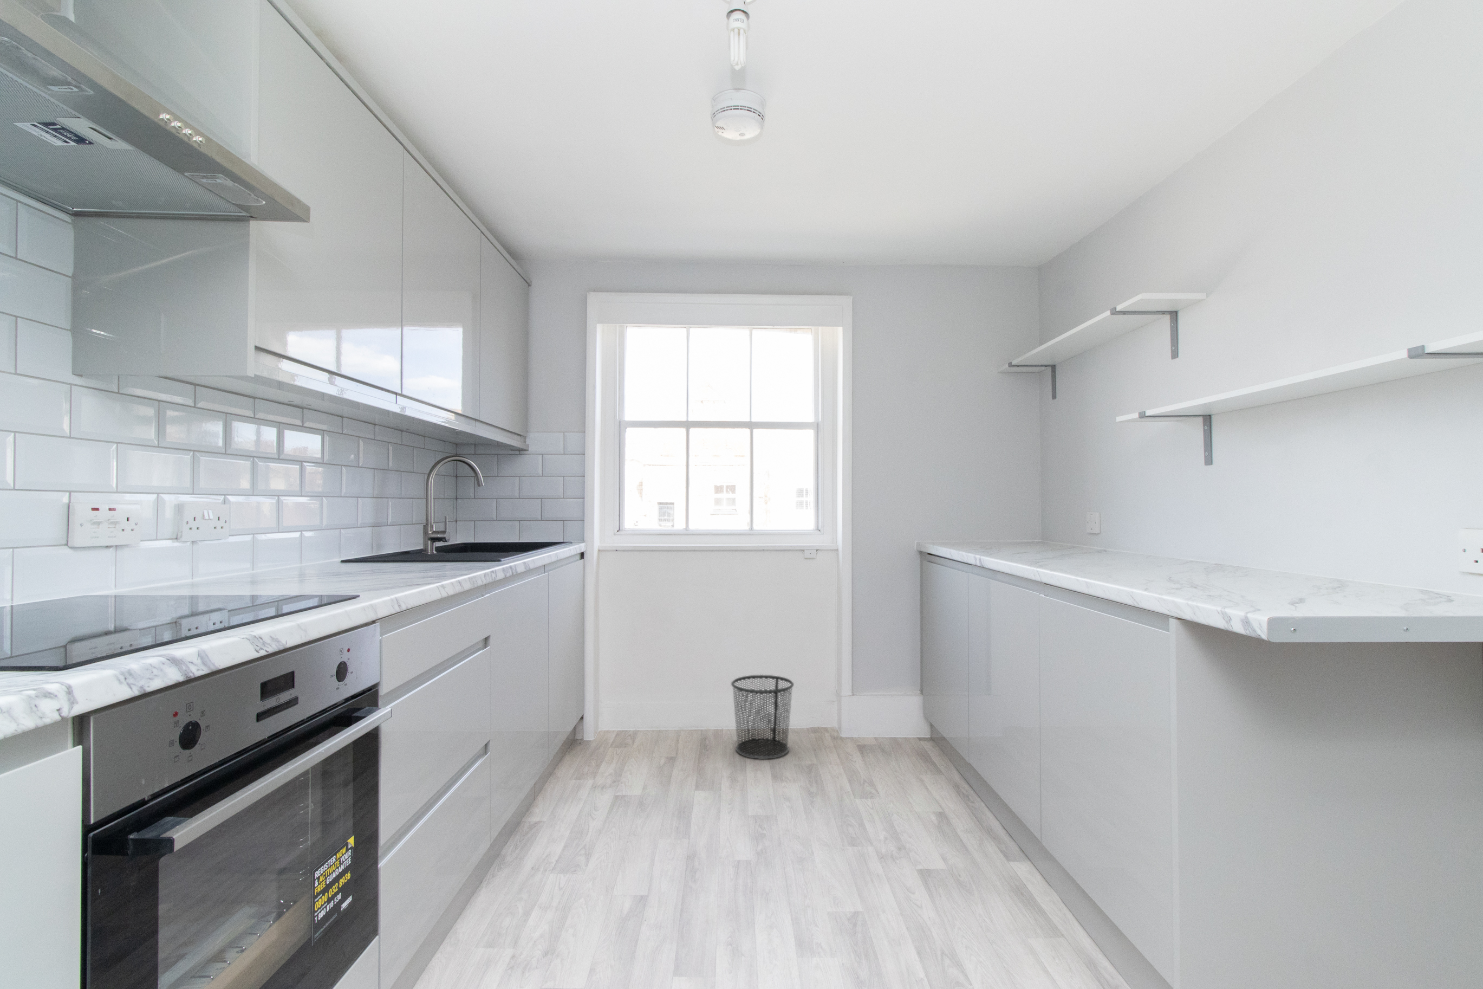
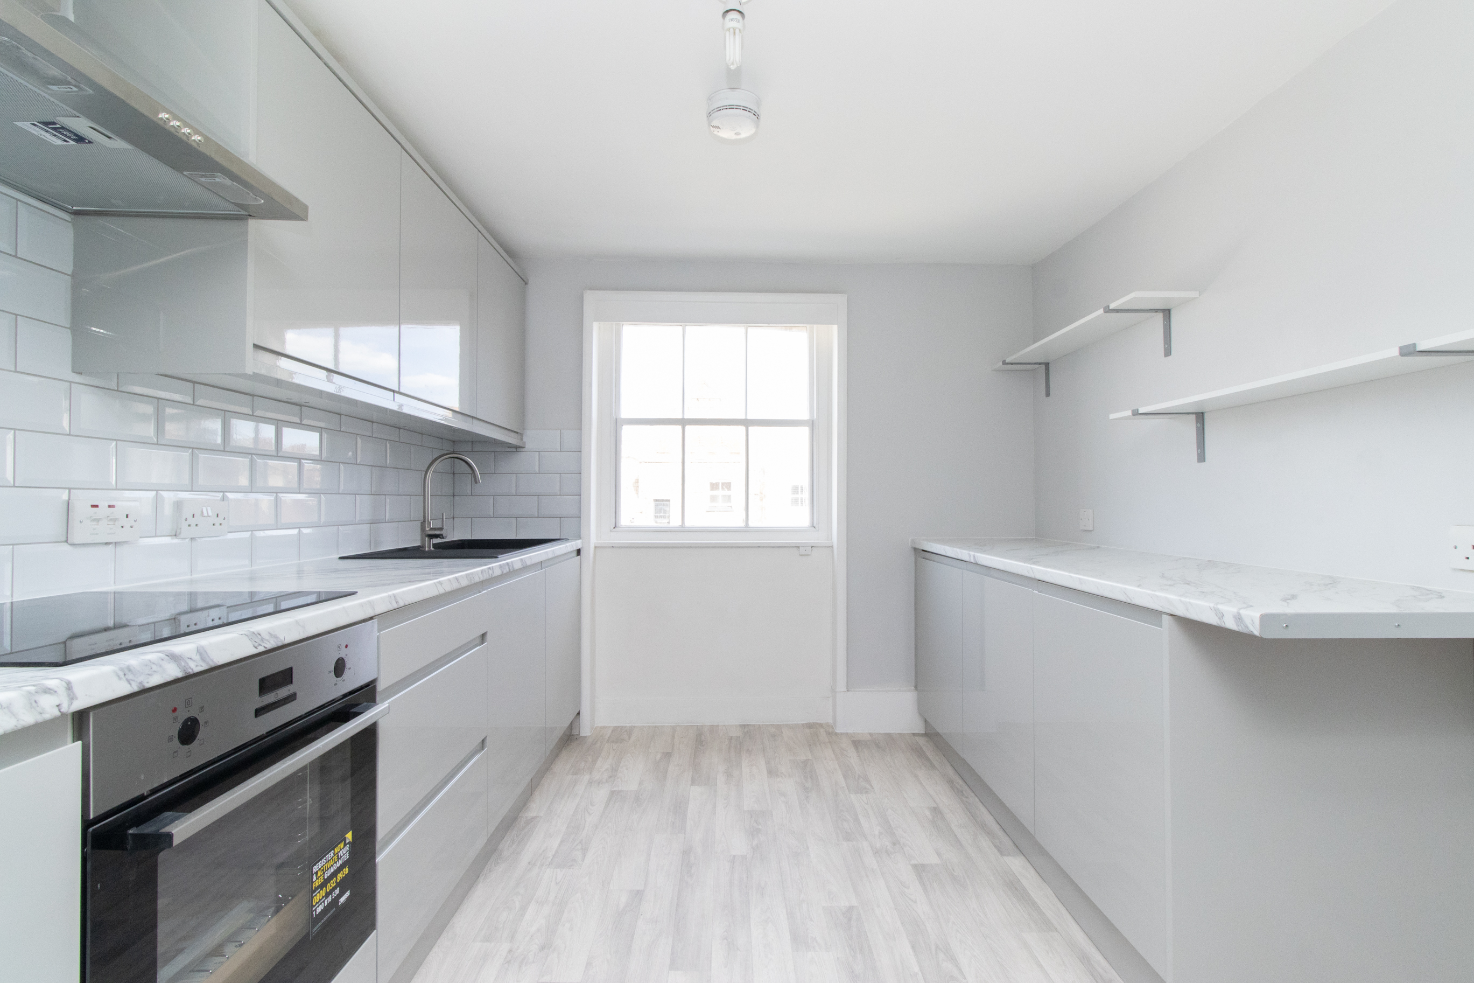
- waste bin [730,674,794,759]
